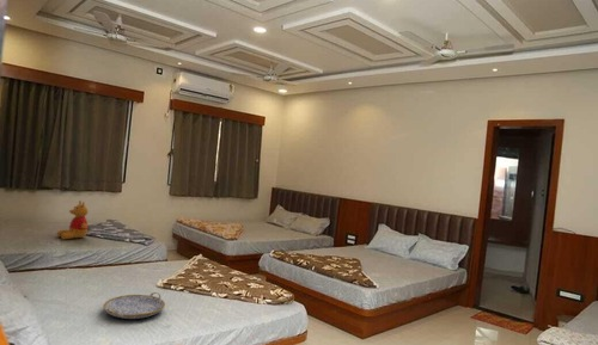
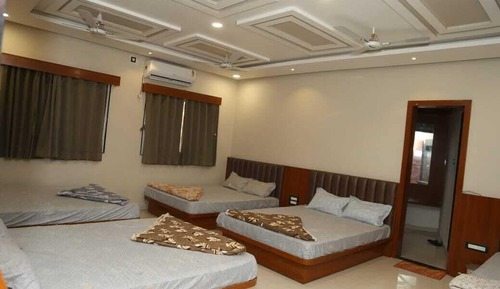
- serving tray [102,291,166,320]
- stuffed bear [56,199,90,240]
